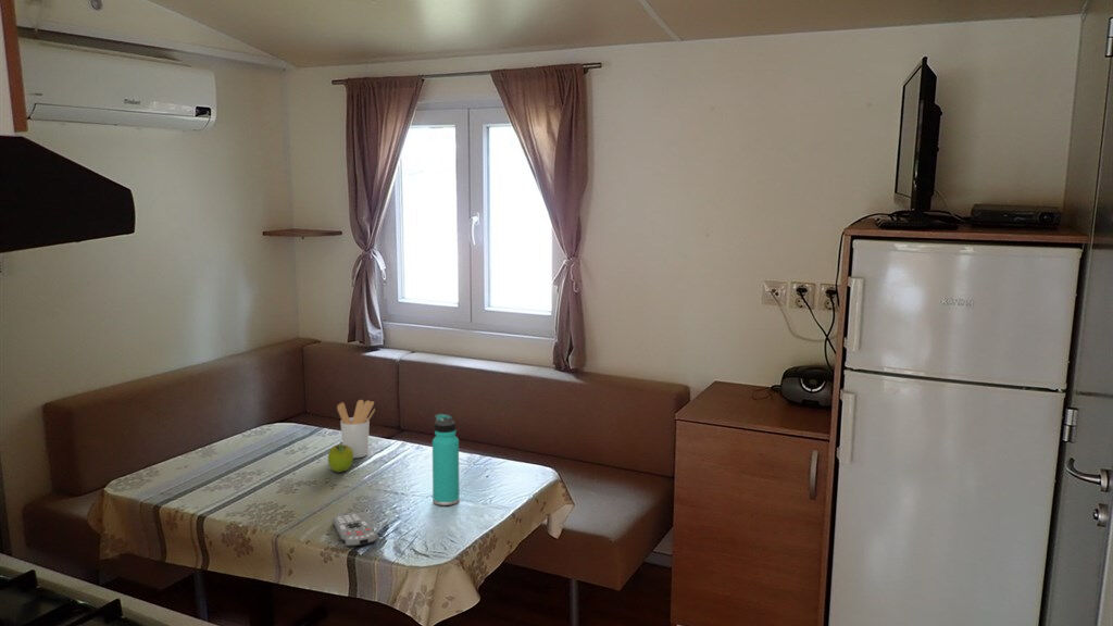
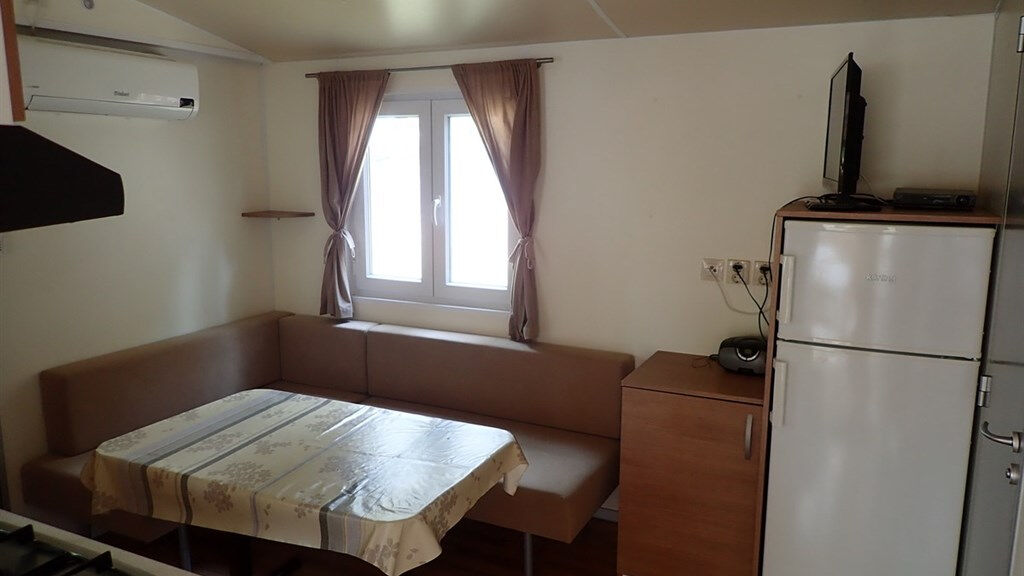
- utensil holder [336,399,376,459]
- fruit [327,440,354,474]
- remote control [332,512,379,548]
- thermos bottle [432,413,460,506]
